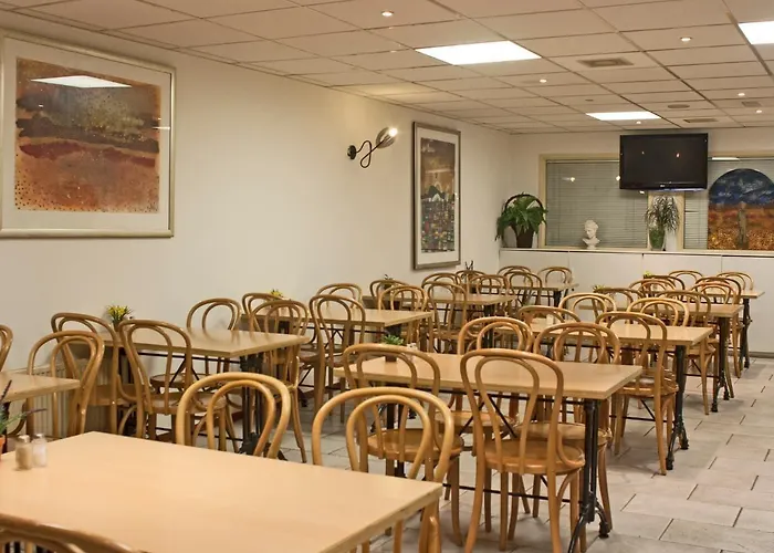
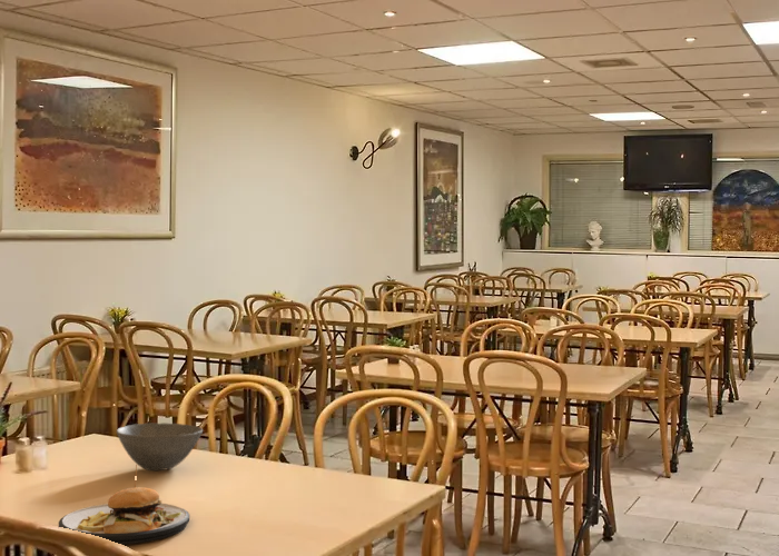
+ plate [58,464,190,545]
+ bowl [116,423,204,471]
